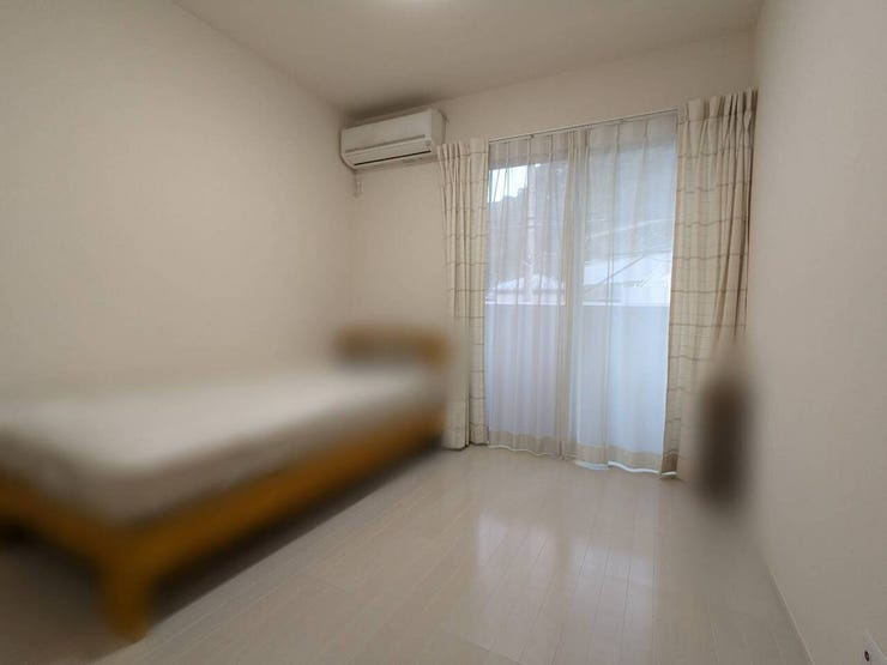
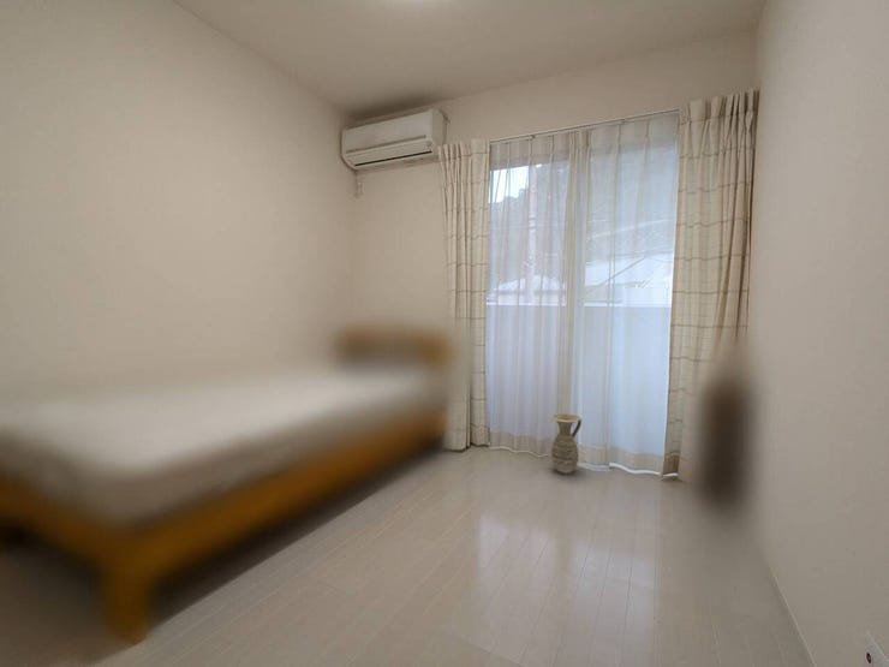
+ ceramic jug [549,412,583,475]
